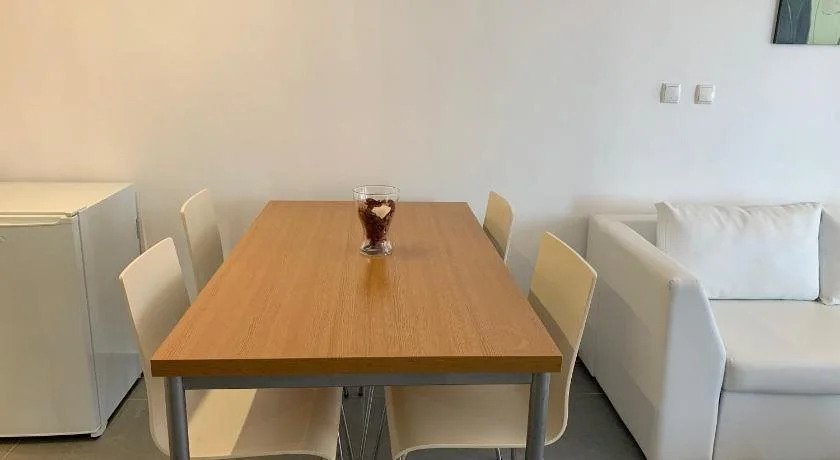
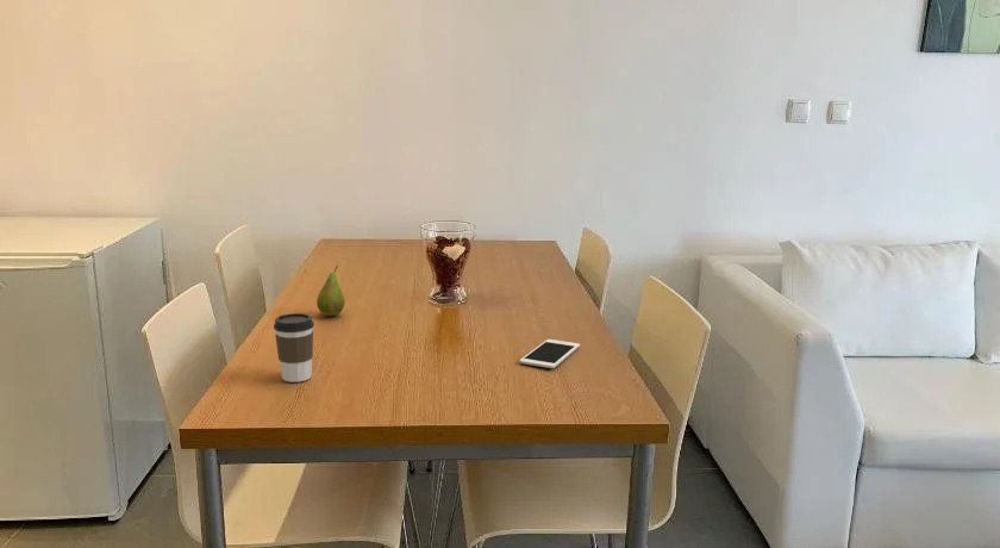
+ coffee cup [273,312,315,384]
+ fruit [315,264,346,317]
+ cell phone [519,338,581,369]
